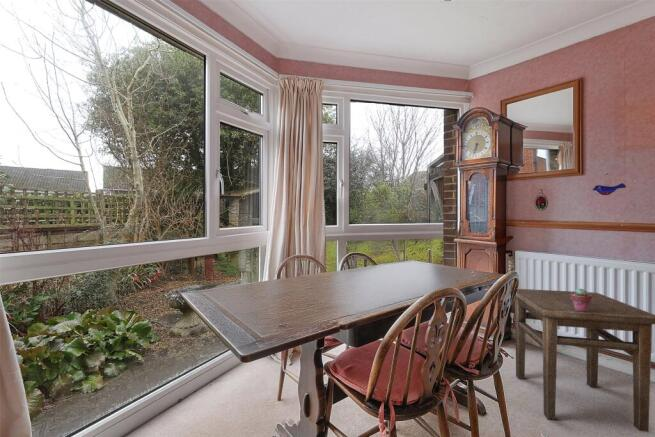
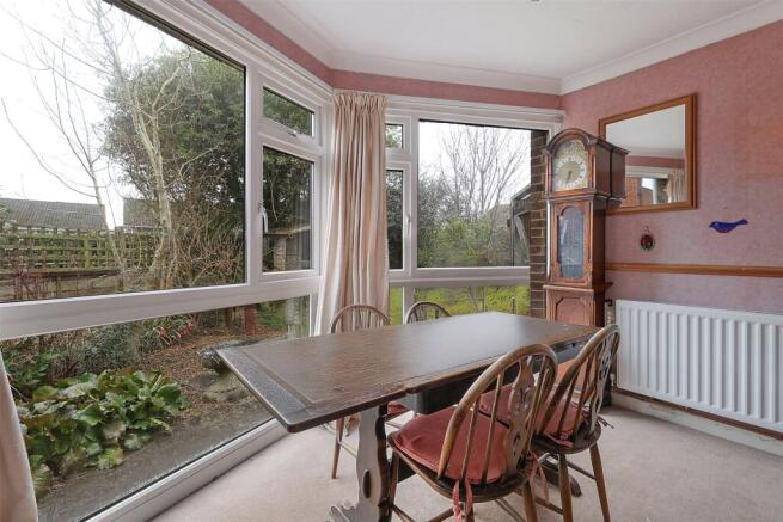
- side table [514,288,655,433]
- potted succulent [570,287,592,312]
